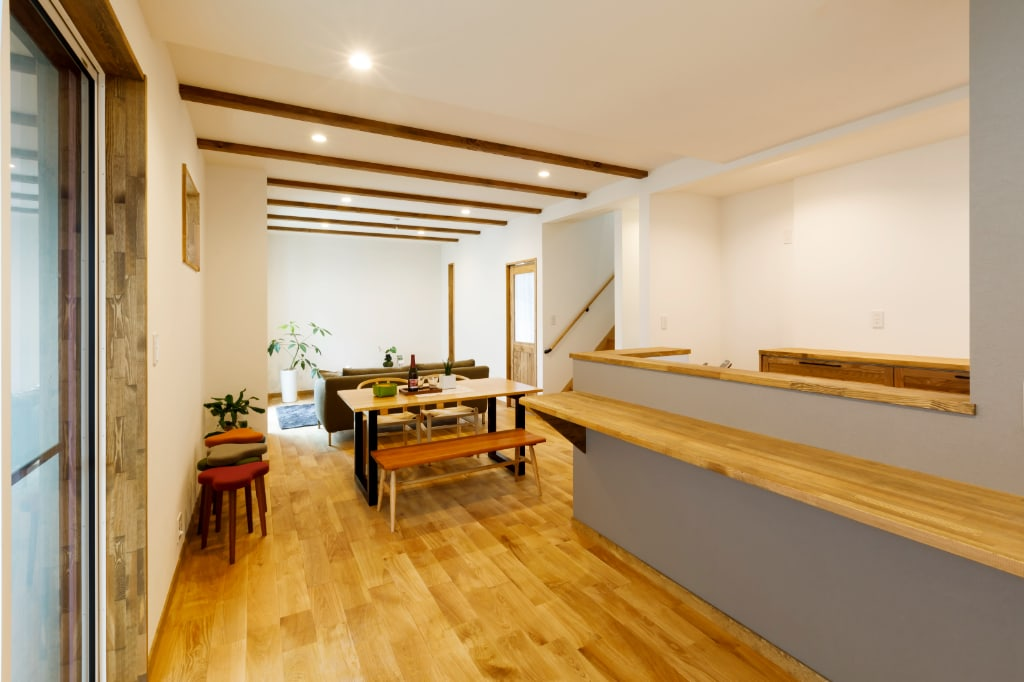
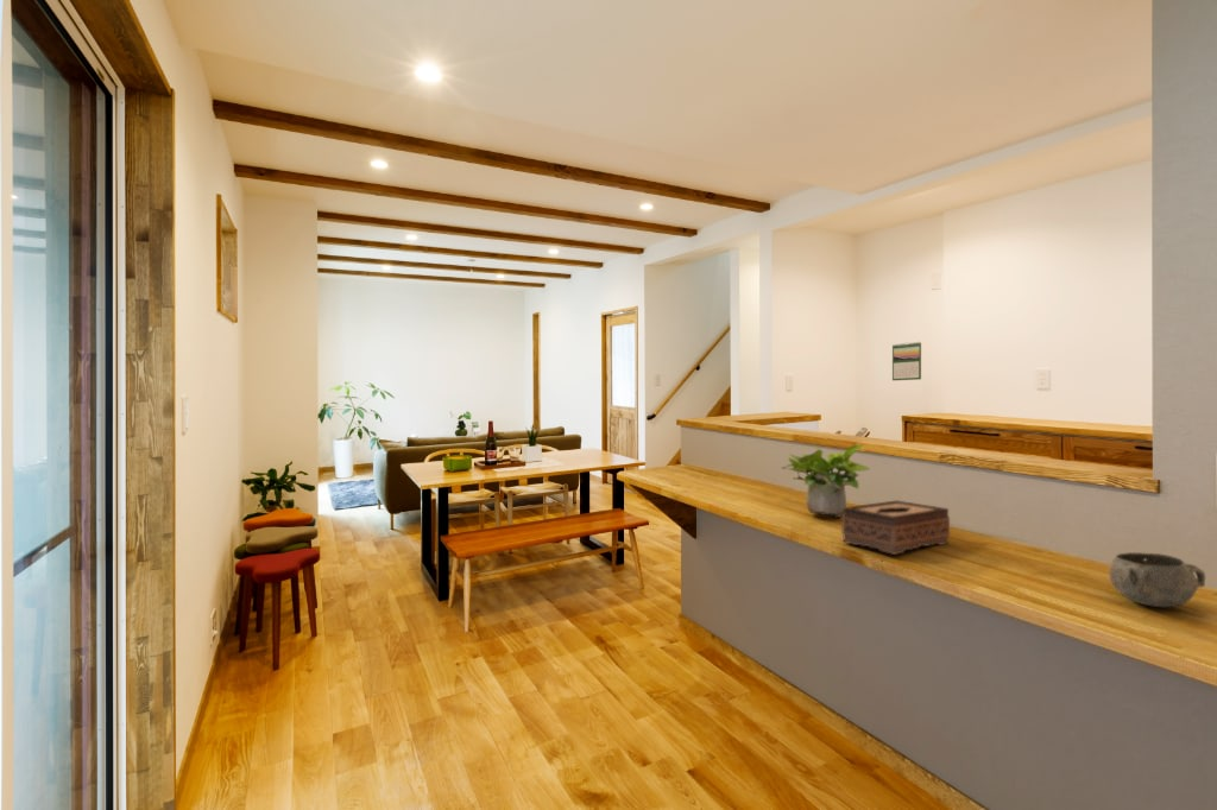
+ potted plant [781,443,871,519]
+ decorative bowl [1108,551,1206,608]
+ calendar [891,341,922,381]
+ tissue box [840,499,951,556]
